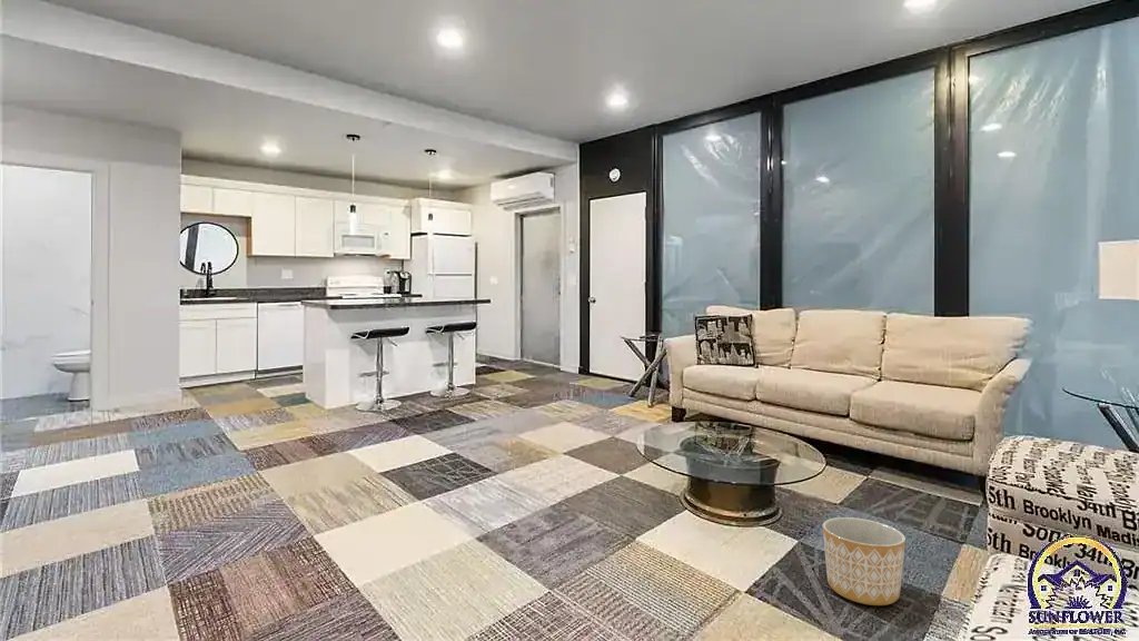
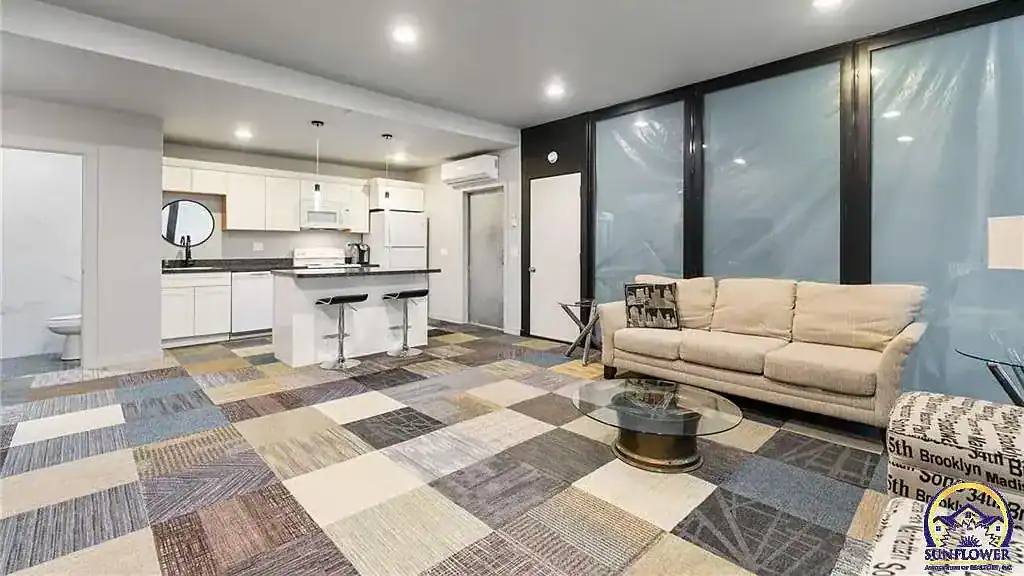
- planter [822,516,907,607]
